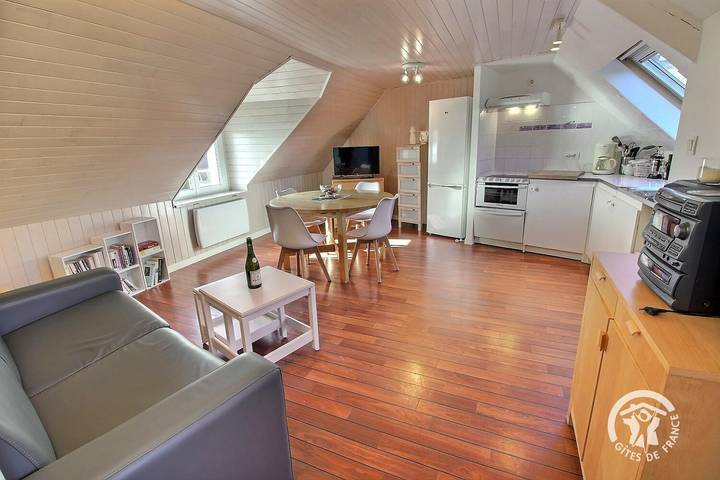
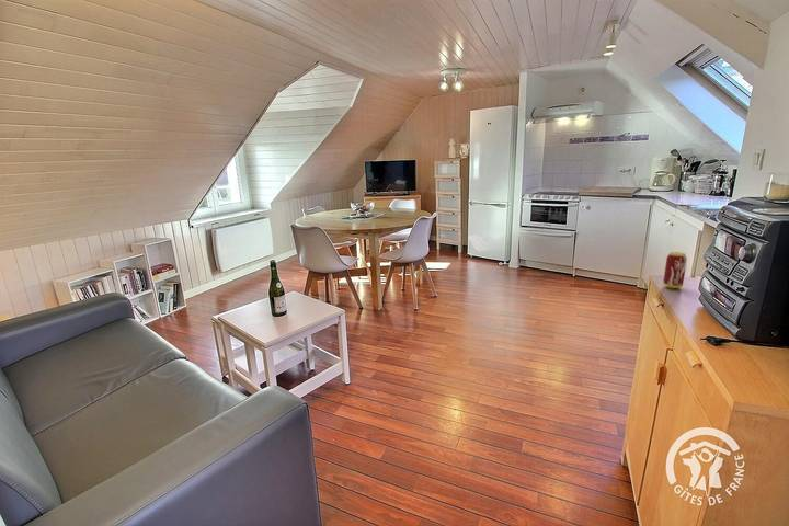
+ beverage can [662,251,688,289]
